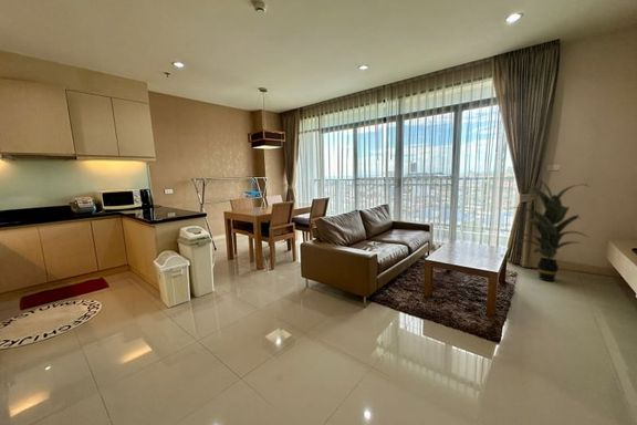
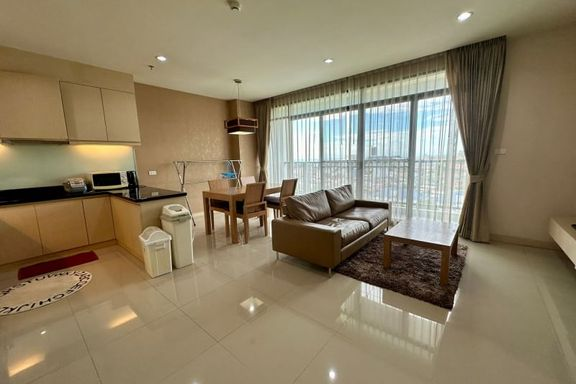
- indoor plant [511,178,591,282]
